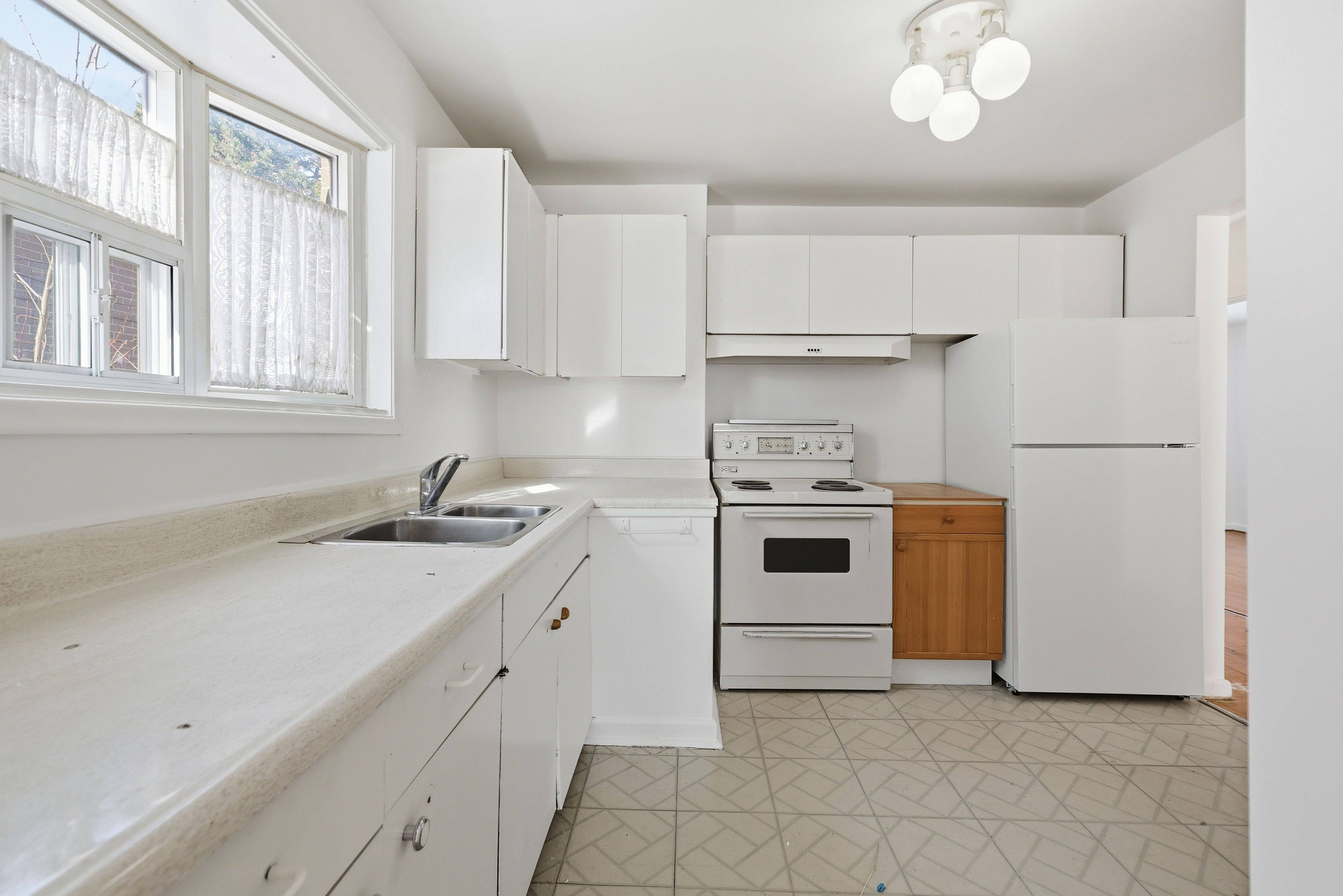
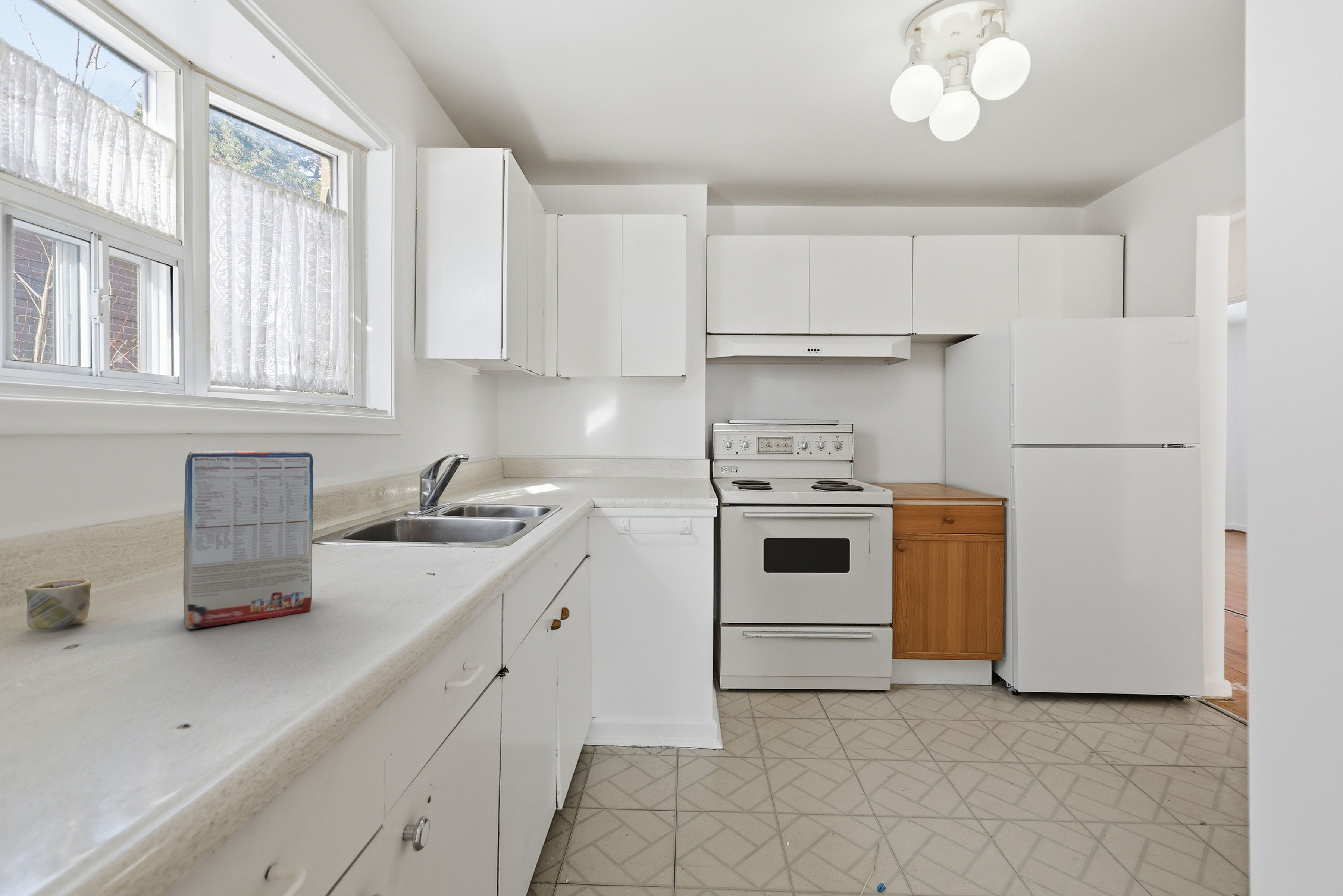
+ cereal box [25,451,313,629]
